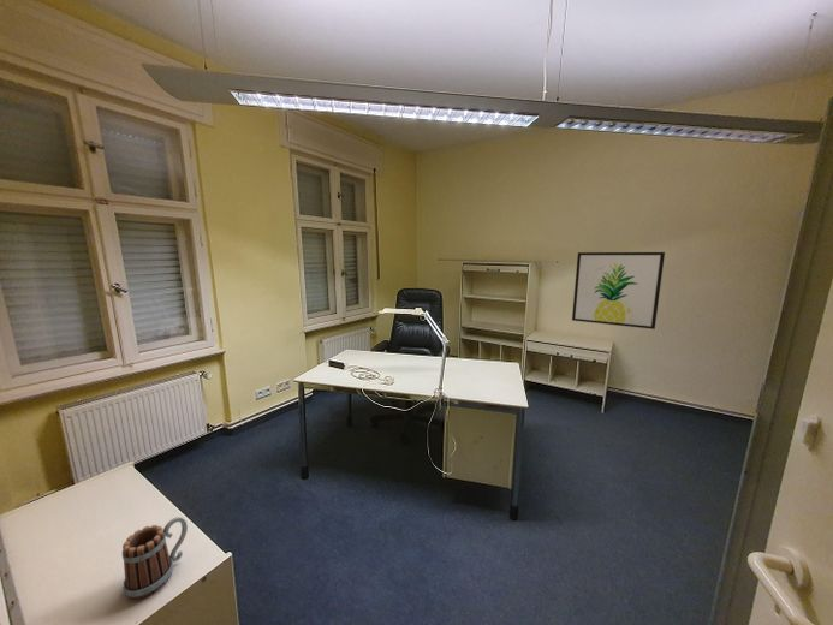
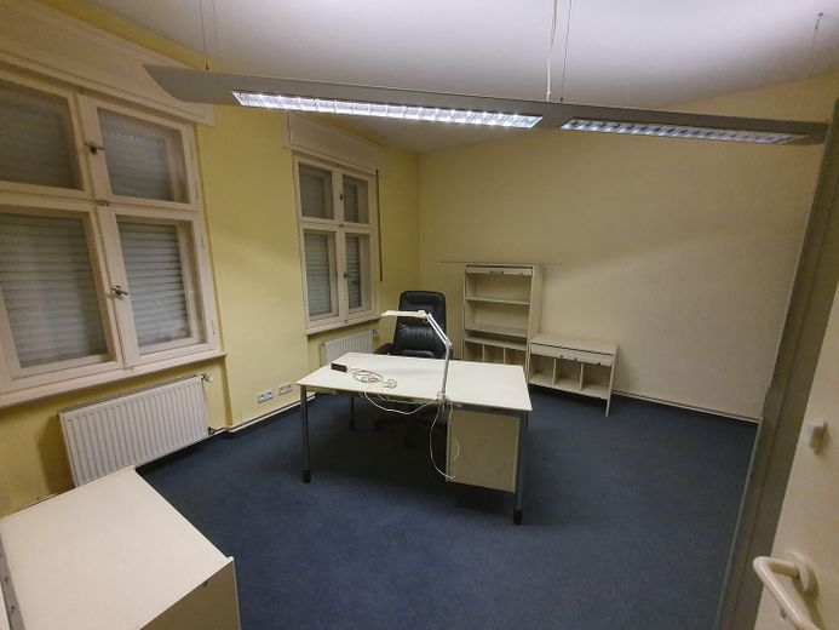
- mug [121,516,189,600]
- wall art [571,251,666,331]
